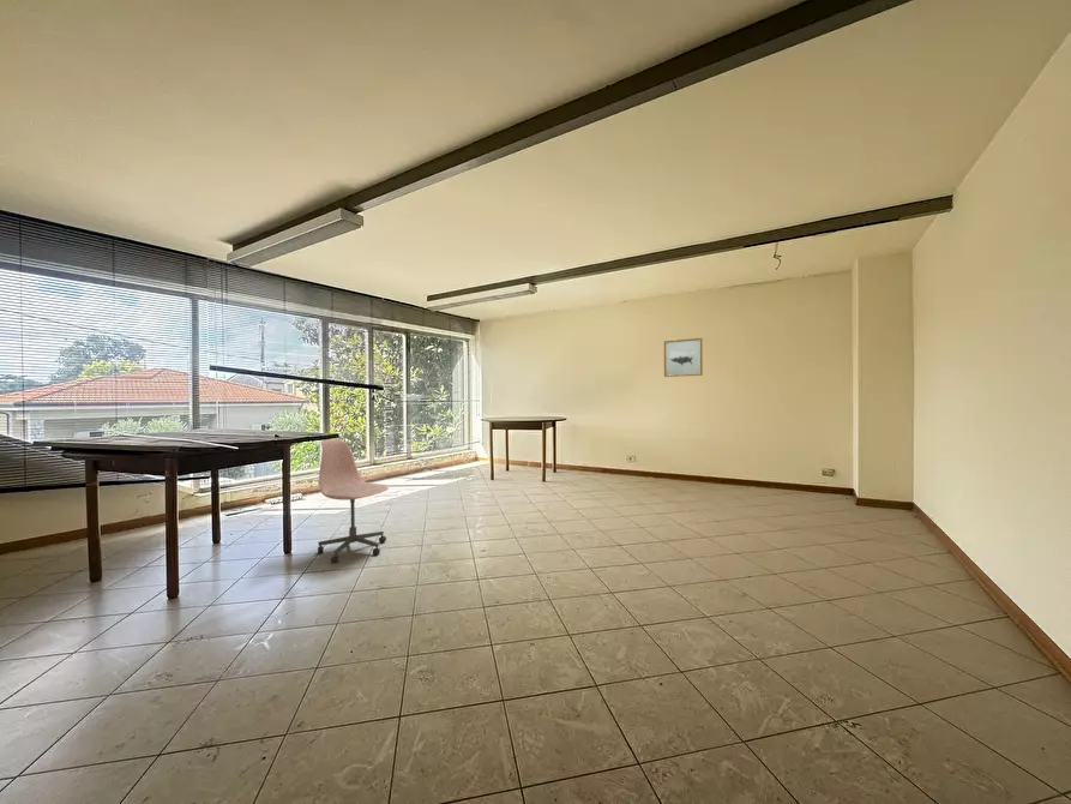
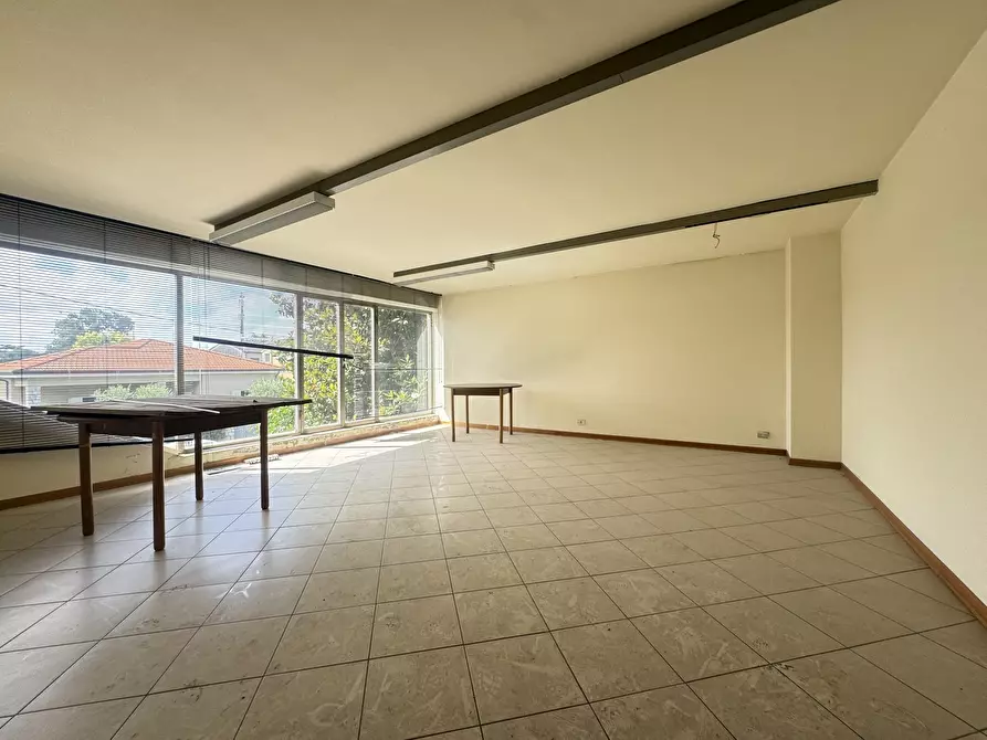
- wall art [663,337,704,378]
- office chair [317,438,390,564]
